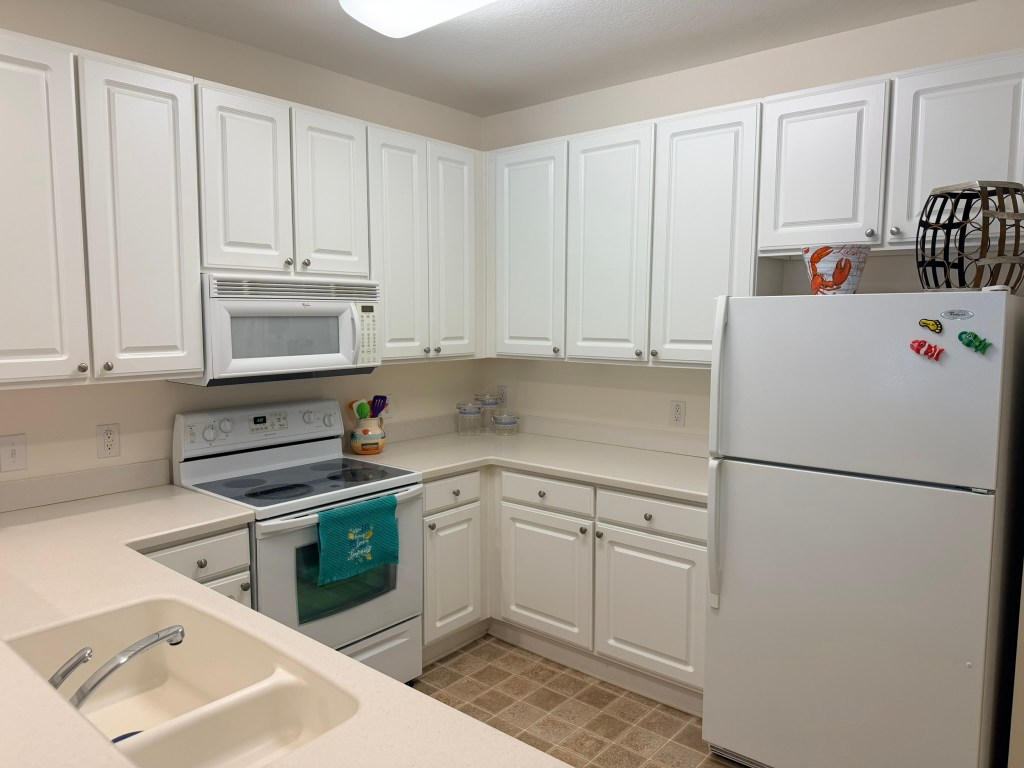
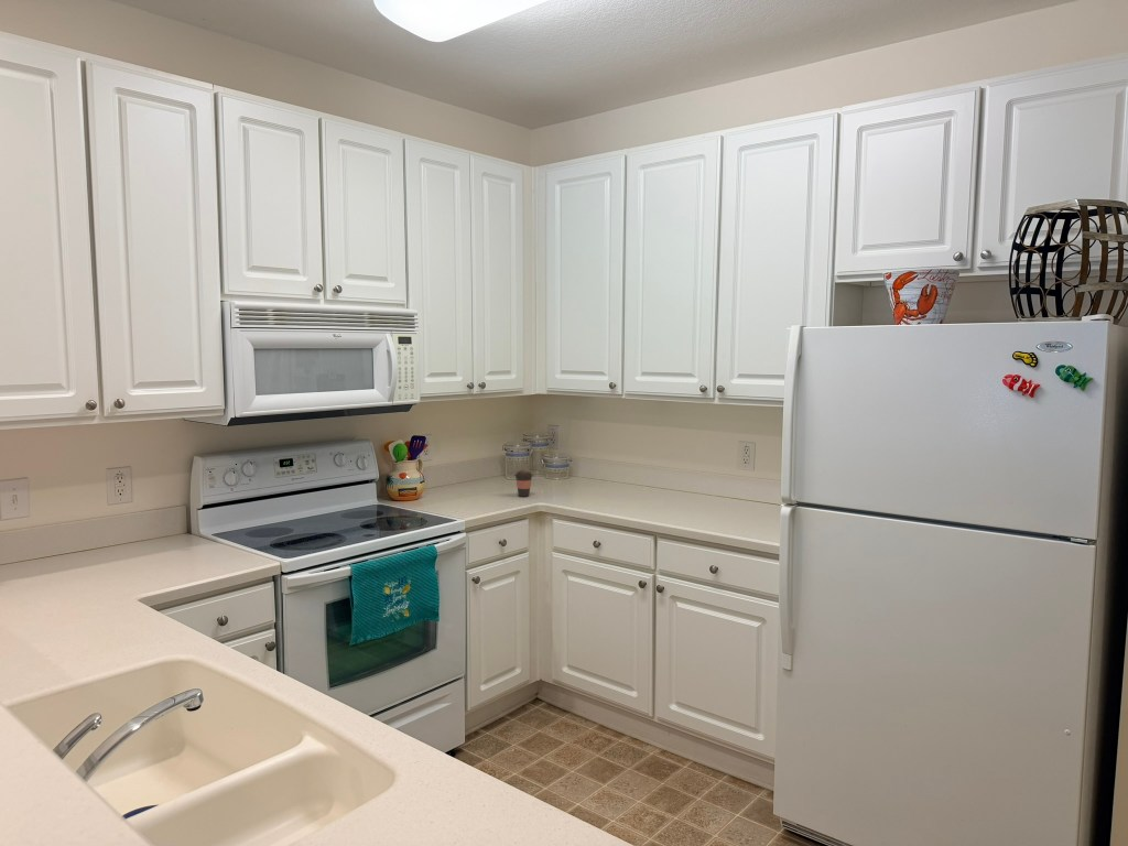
+ coffee cup [513,470,534,498]
